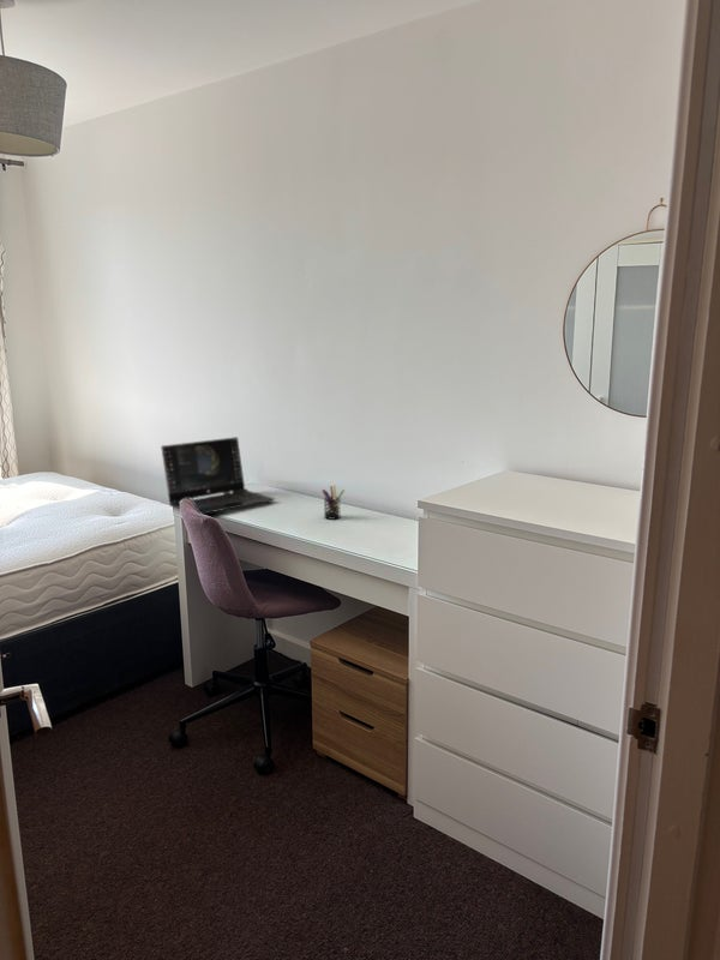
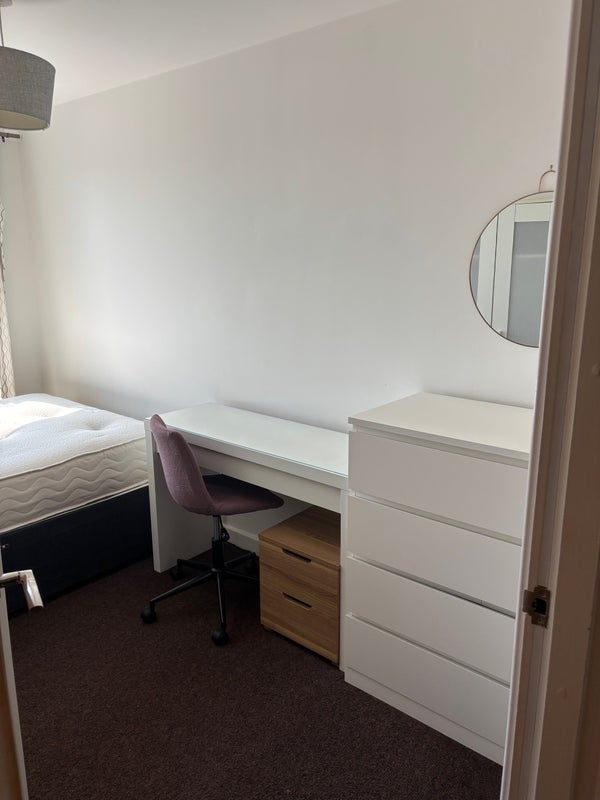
- laptop [160,436,276,515]
- pen holder [320,485,346,521]
